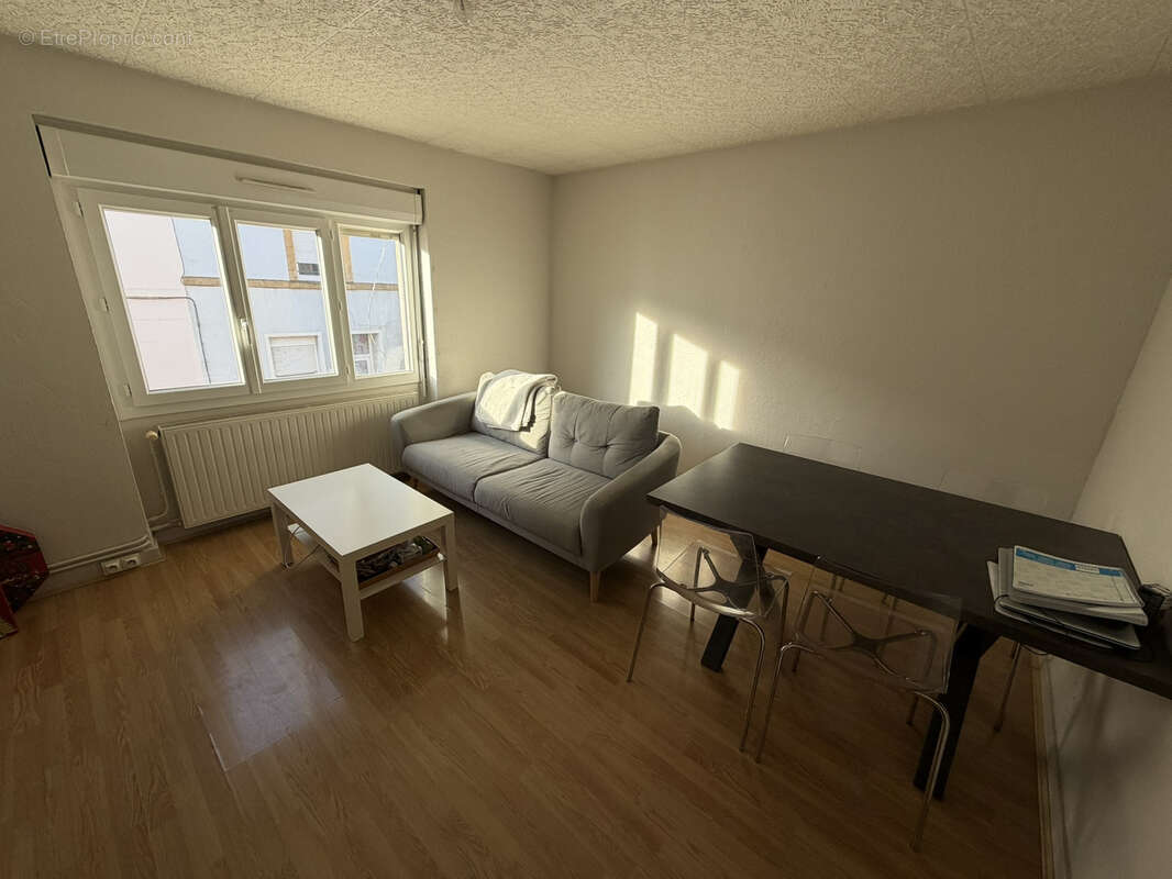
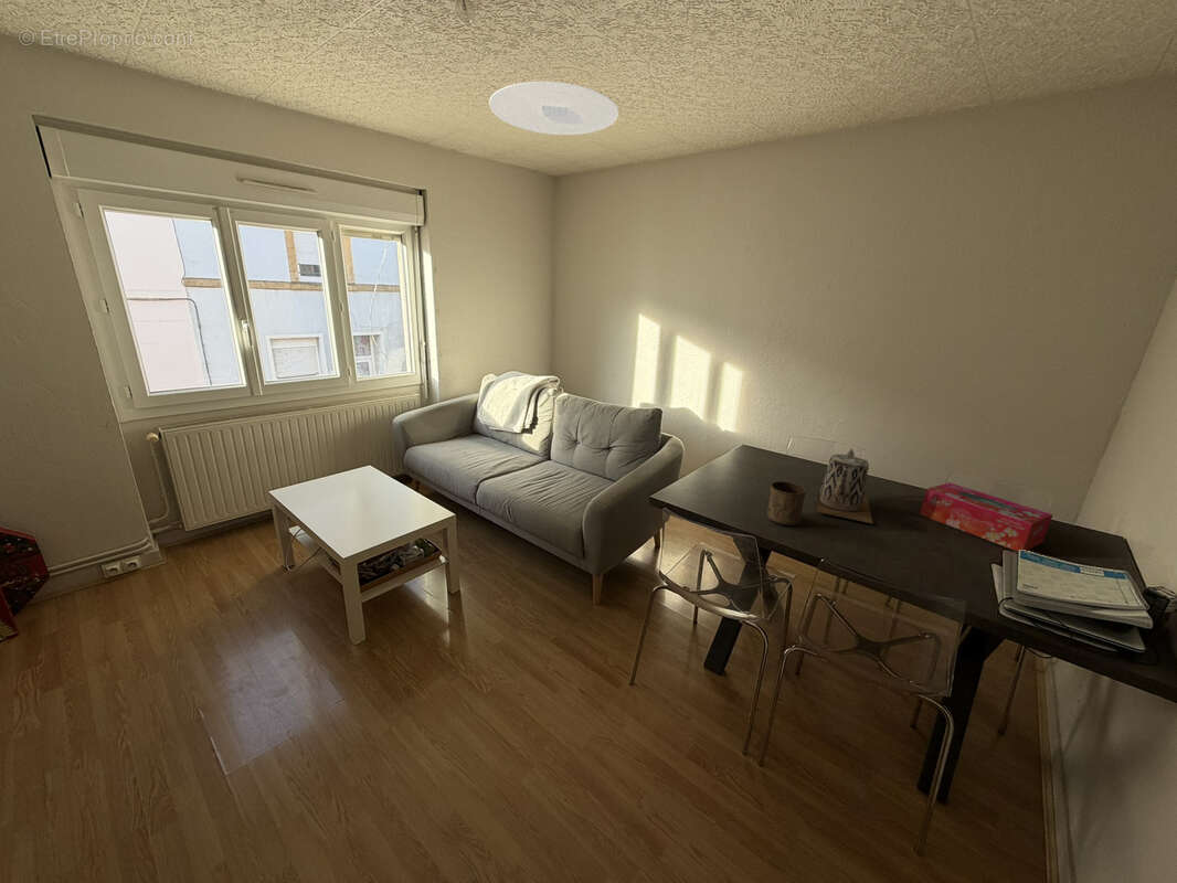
+ cup [766,480,807,526]
+ ceiling light [488,81,619,136]
+ tissue box [919,481,1054,553]
+ teapot [816,448,873,524]
